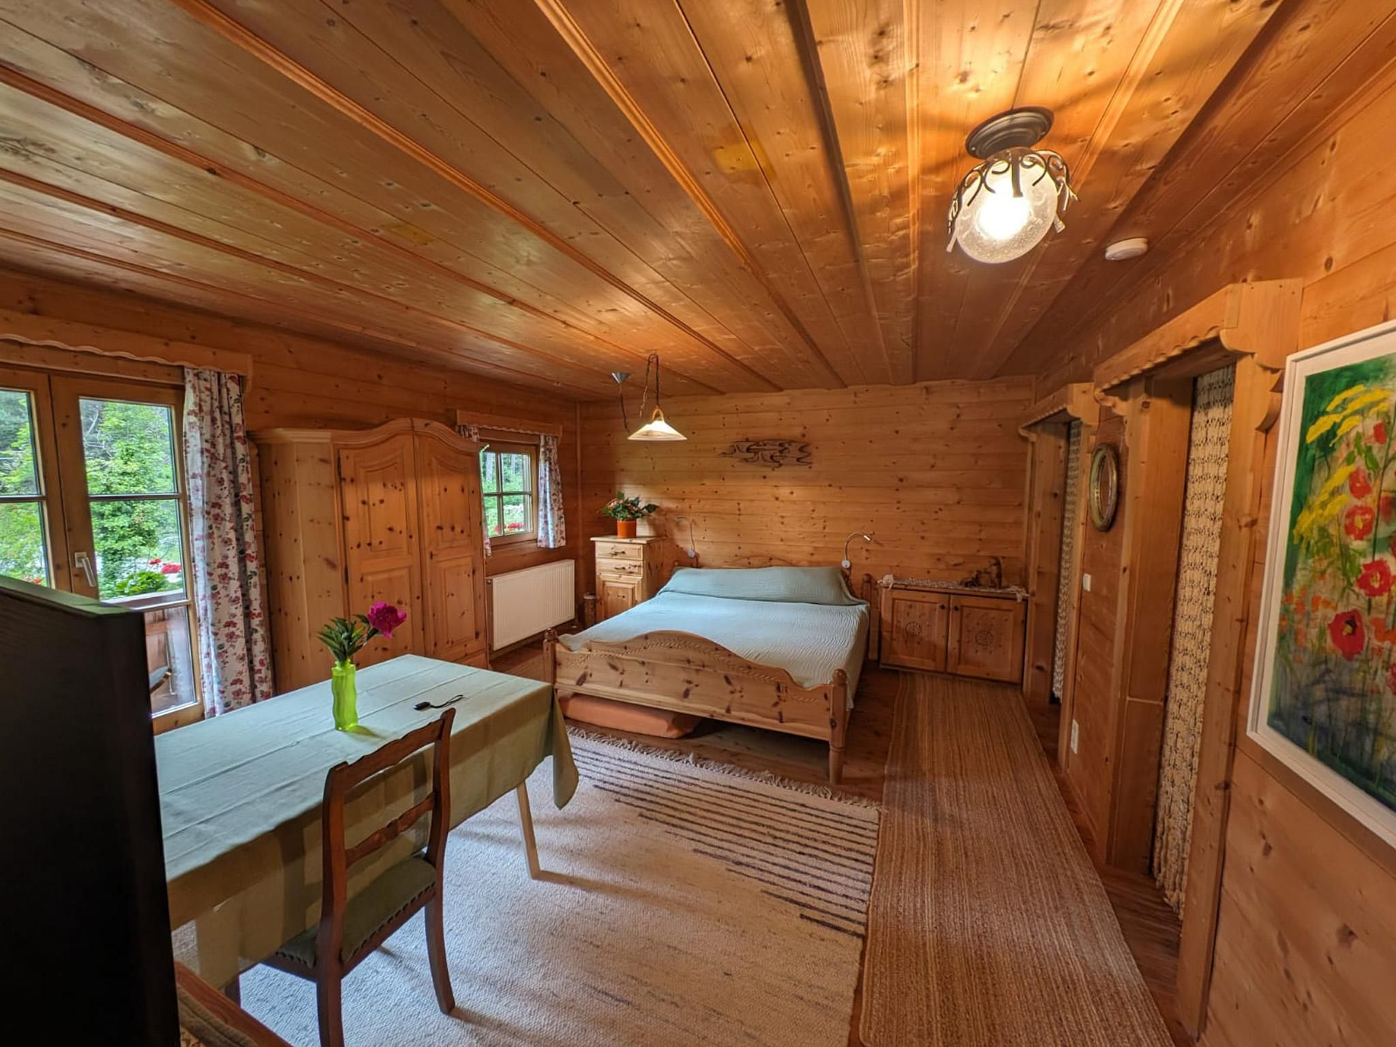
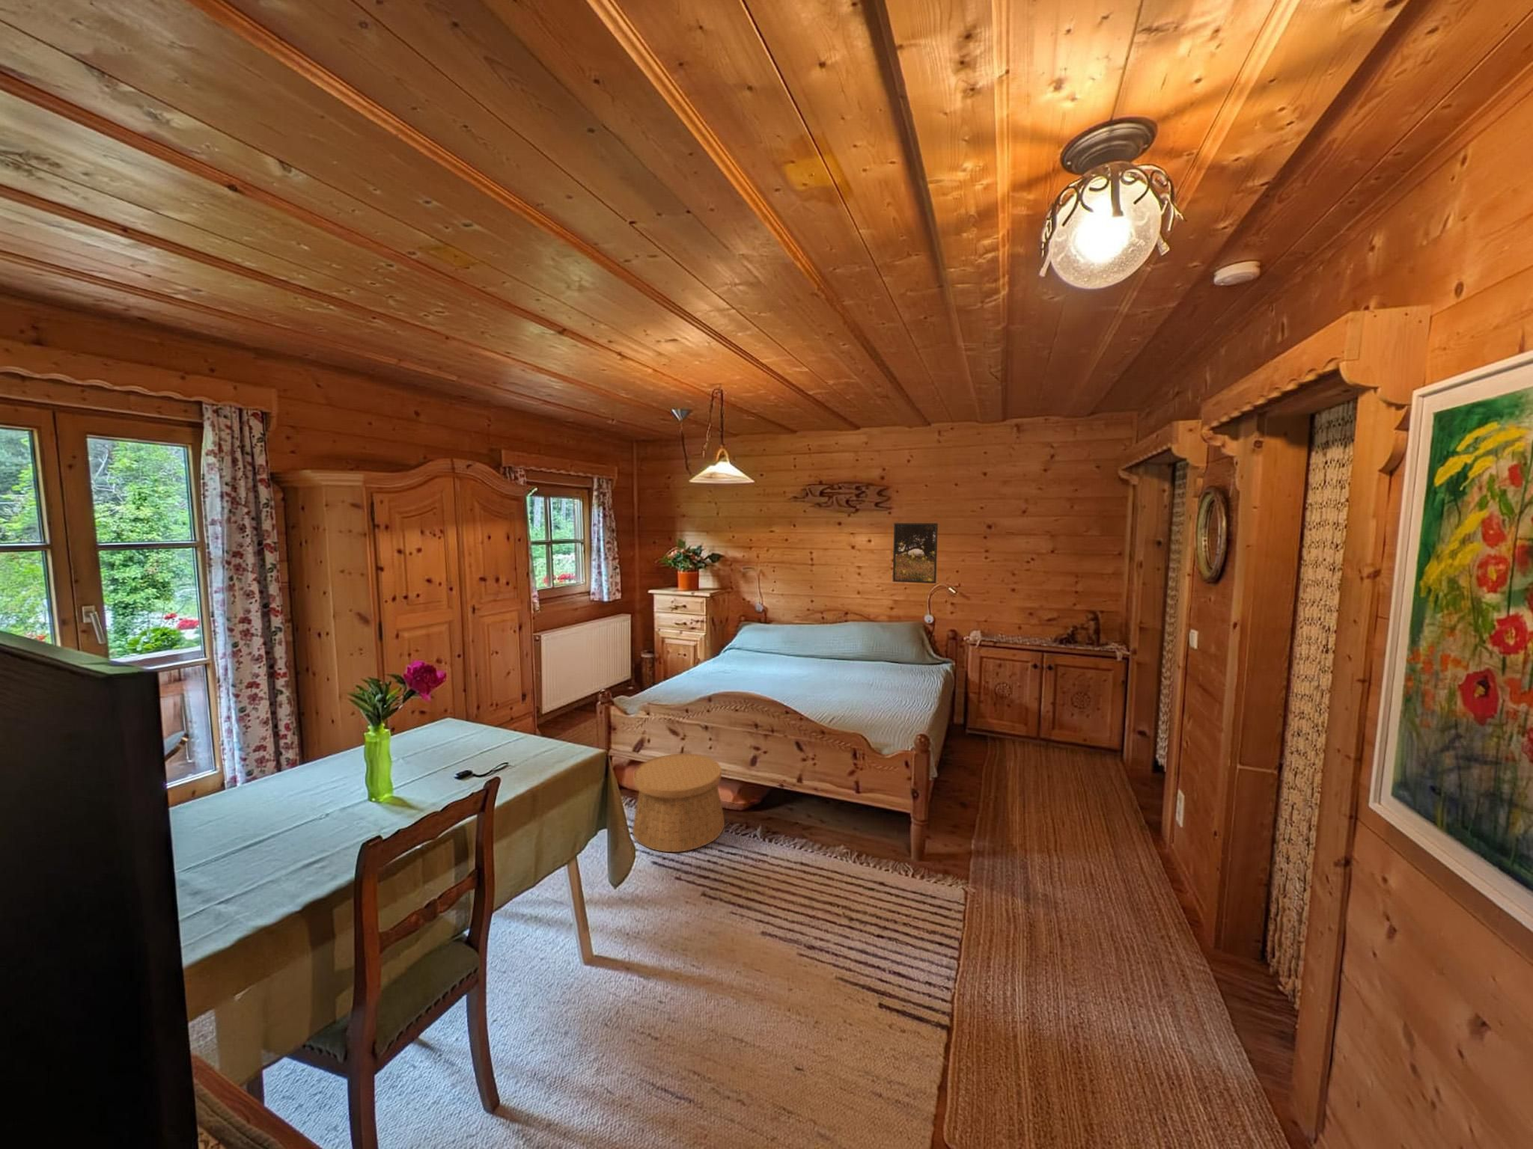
+ basket [631,753,725,853]
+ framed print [892,523,939,584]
